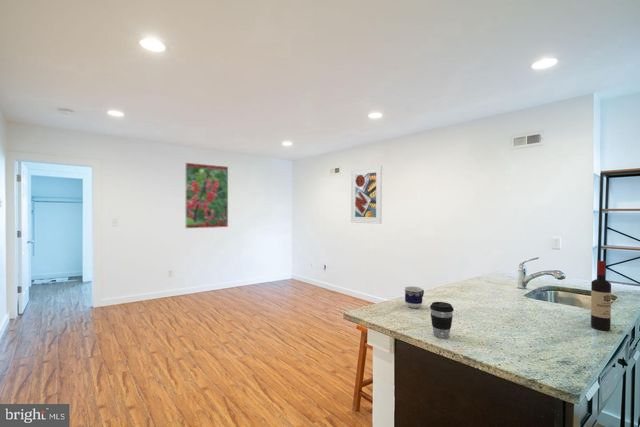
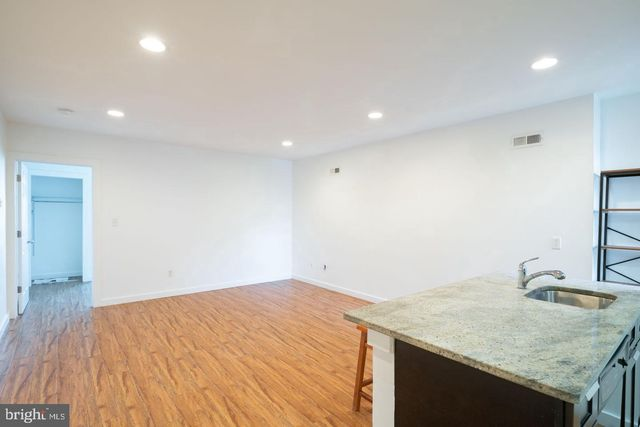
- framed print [184,162,229,229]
- coffee cup [429,301,455,339]
- wine bottle [590,260,612,331]
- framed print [350,165,383,225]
- cup [404,285,425,309]
